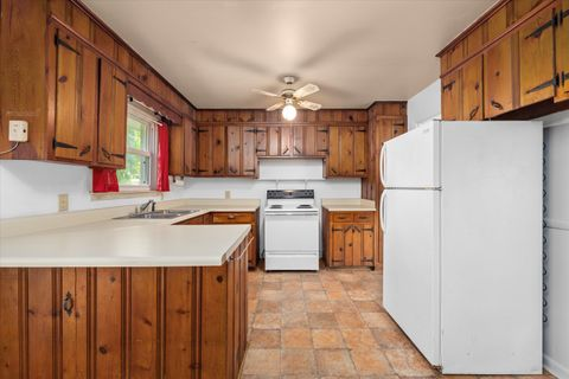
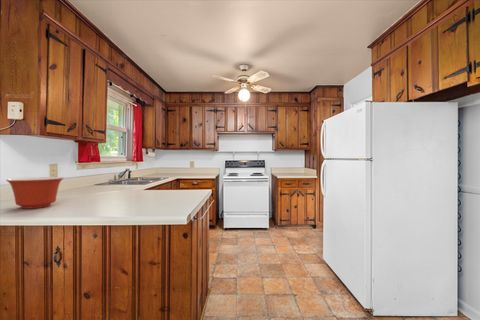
+ mixing bowl [5,176,64,210]
